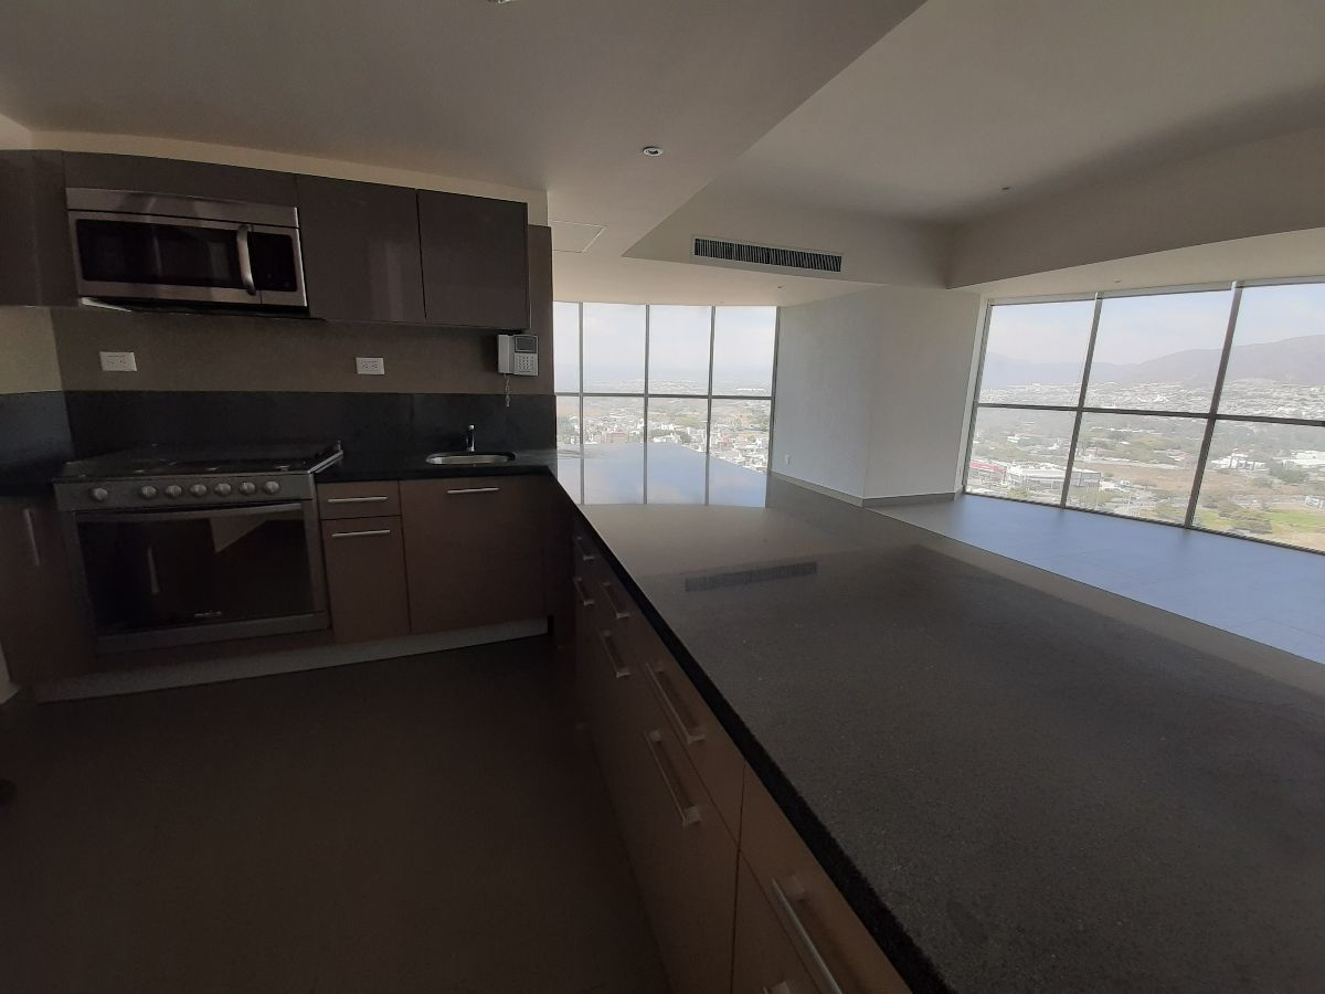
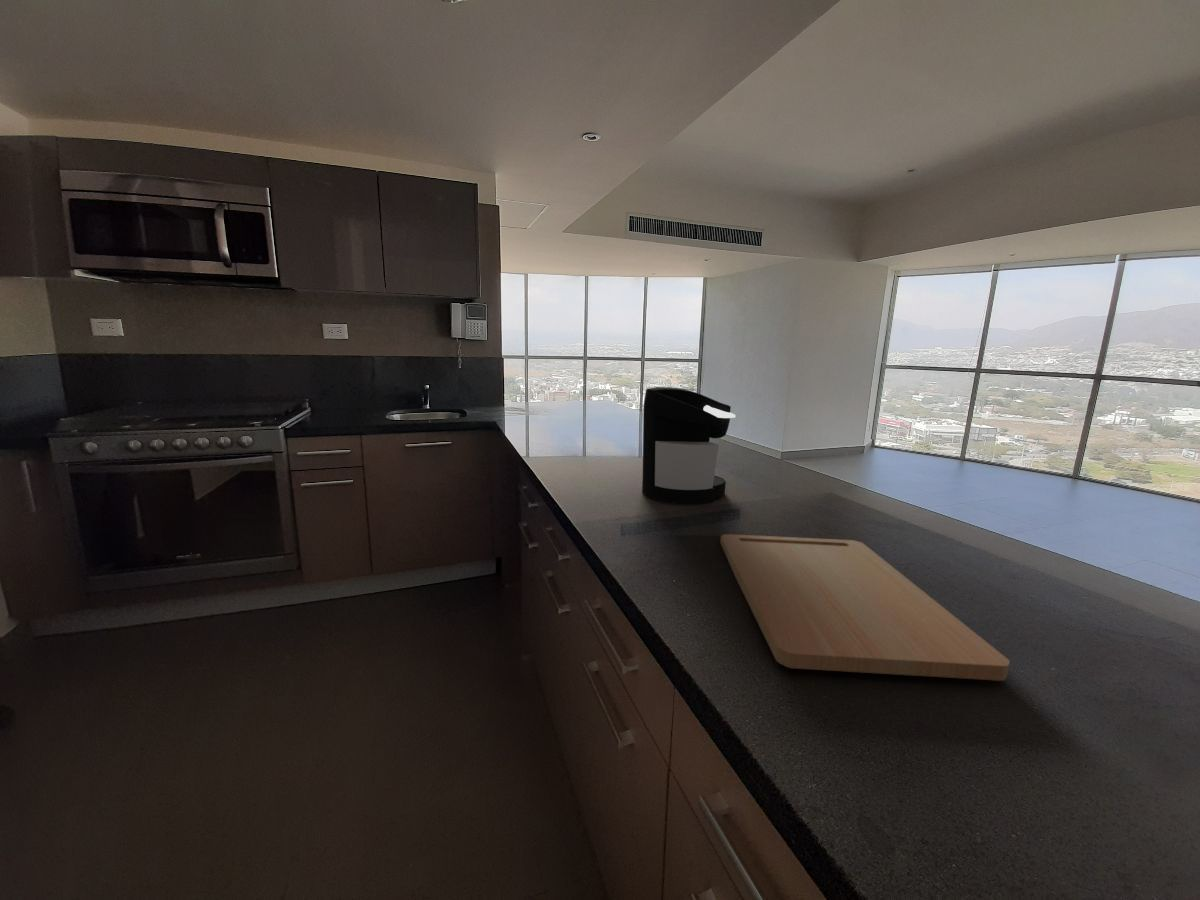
+ cutting board [719,533,1011,682]
+ coffee maker [641,386,737,504]
